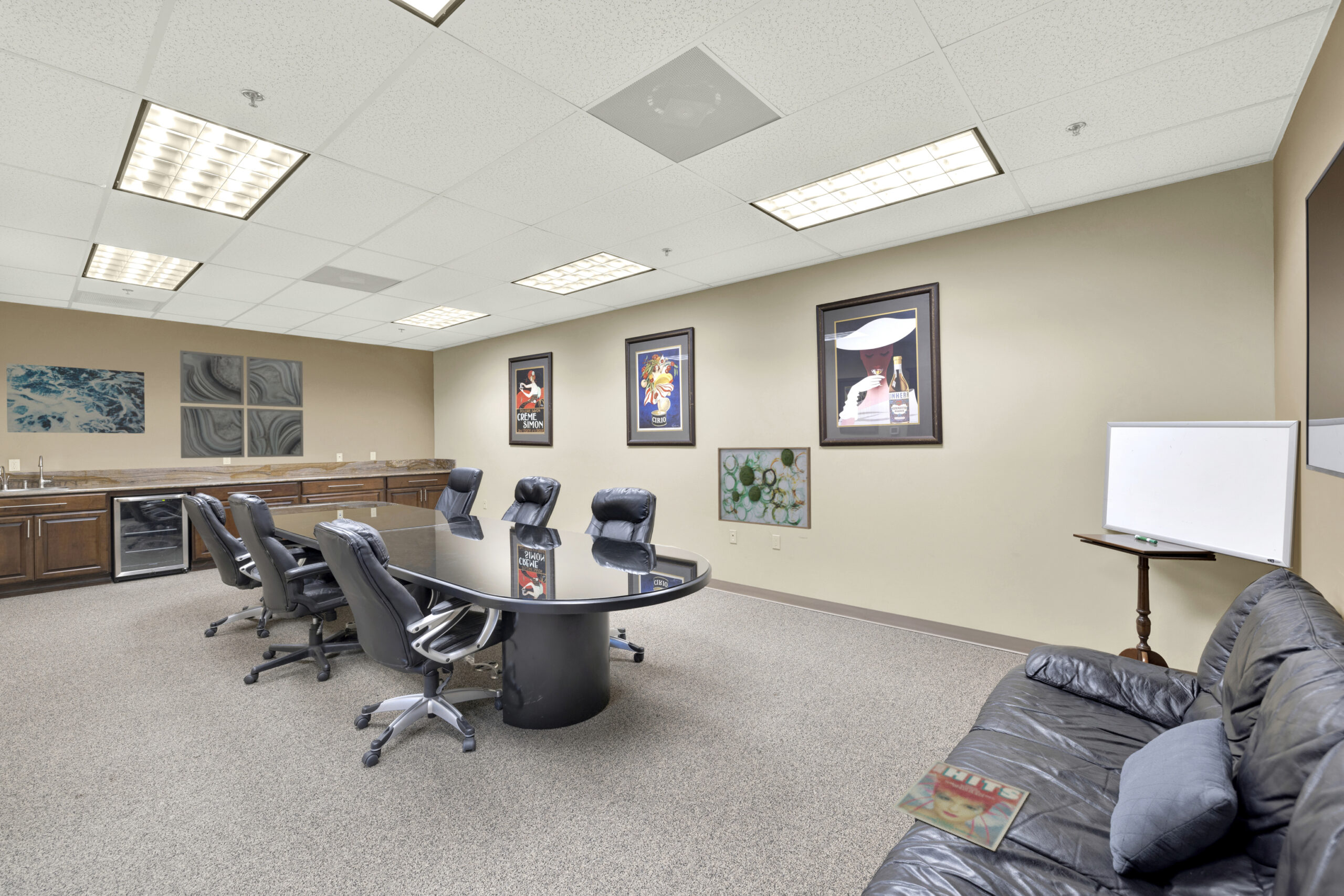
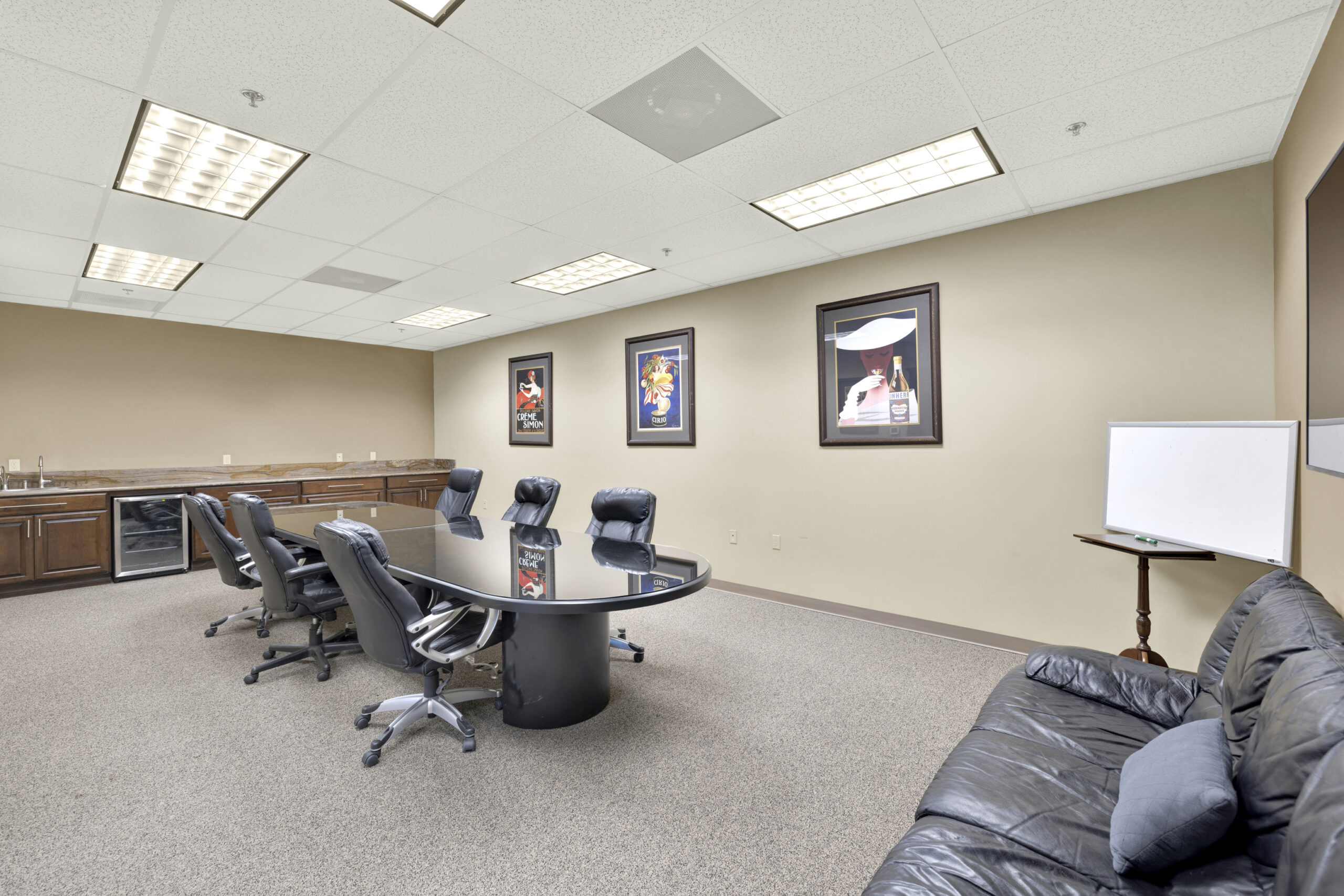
- wall art [6,363,145,434]
- wall art [717,447,812,530]
- wall art [179,350,304,459]
- magazine [890,759,1030,852]
